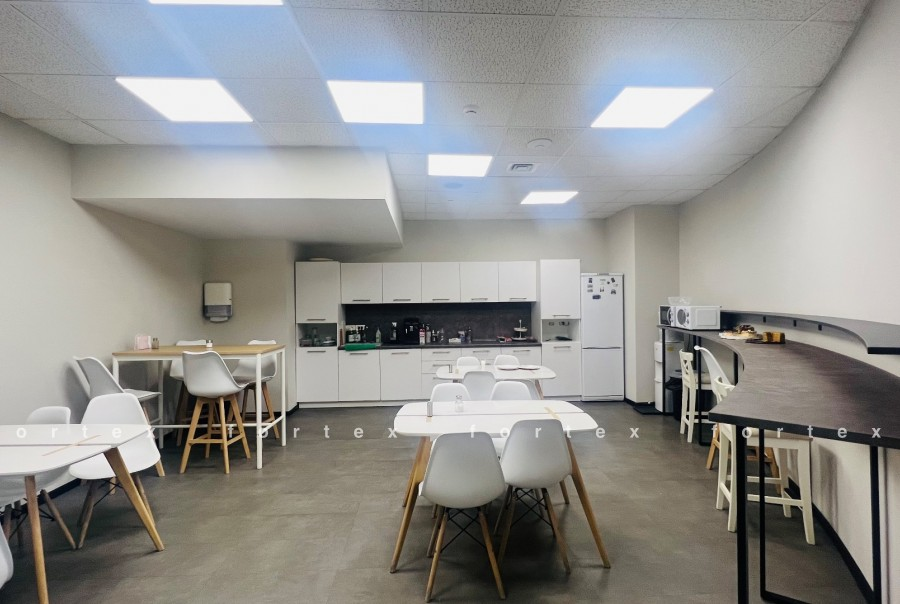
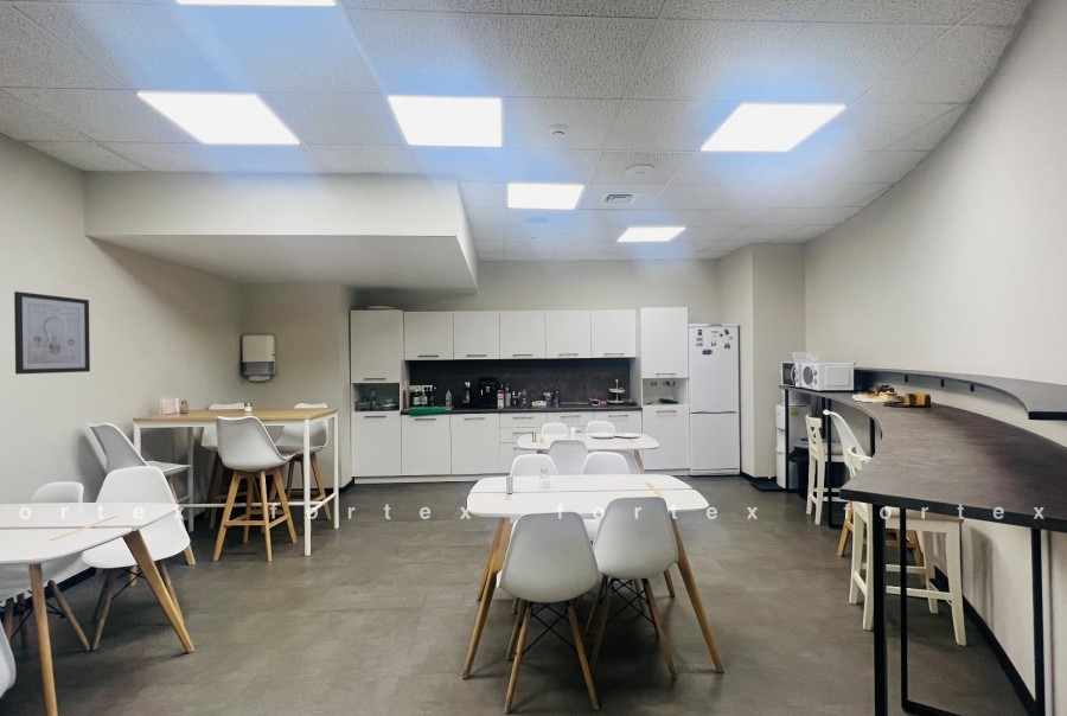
+ wall art [13,290,91,375]
